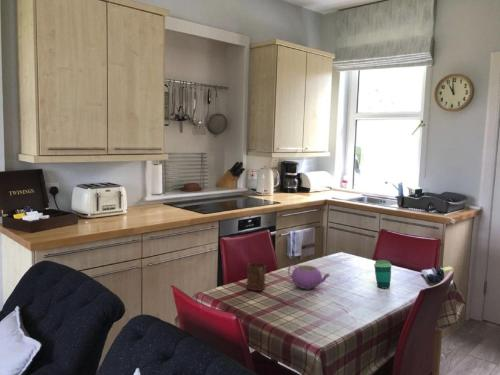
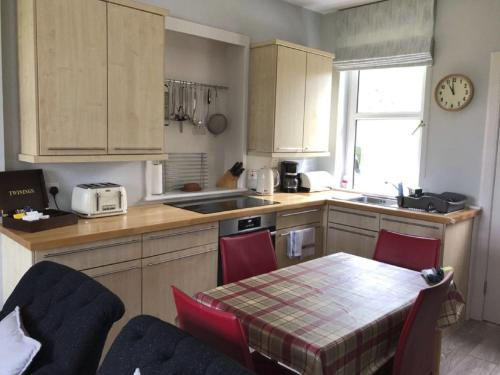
- cup [246,262,267,292]
- cup [373,259,393,289]
- teapot [287,264,331,290]
